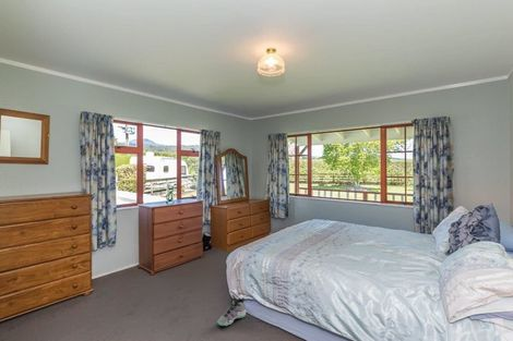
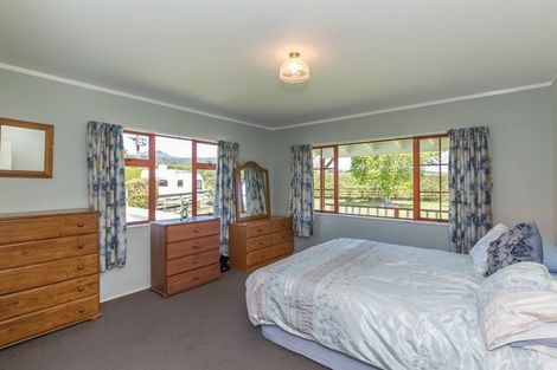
- sneaker [216,294,247,327]
